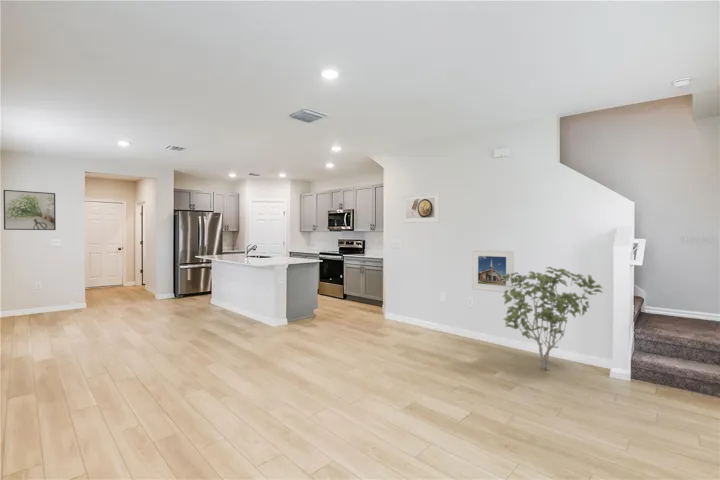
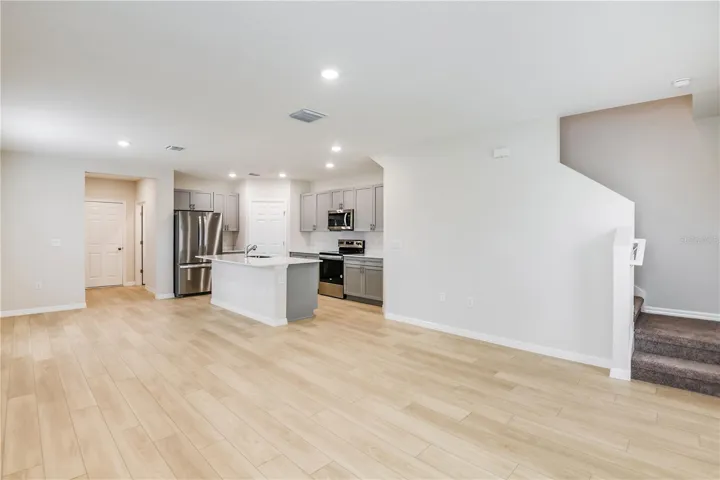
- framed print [2,189,57,231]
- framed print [471,248,515,294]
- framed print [401,191,441,224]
- shrub [501,266,605,371]
